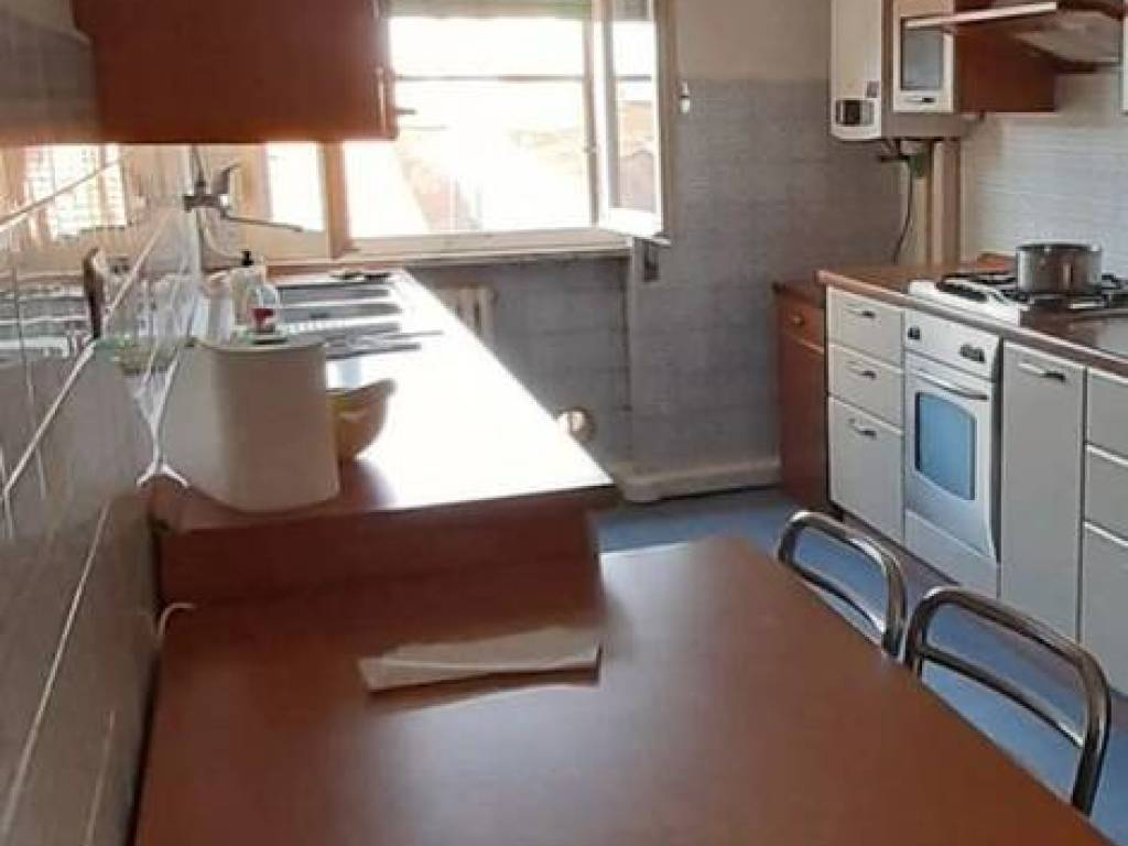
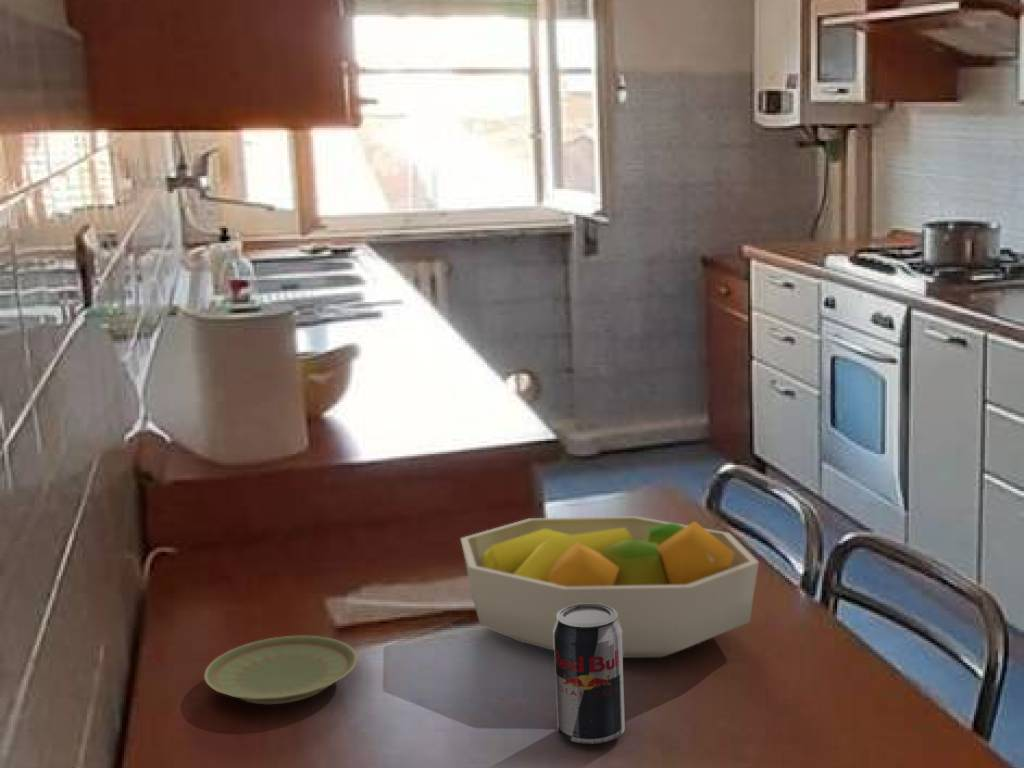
+ beverage can [553,604,626,746]
+ plate [203,635,358,705]
+ fruit bowl [460,515,760,659]
